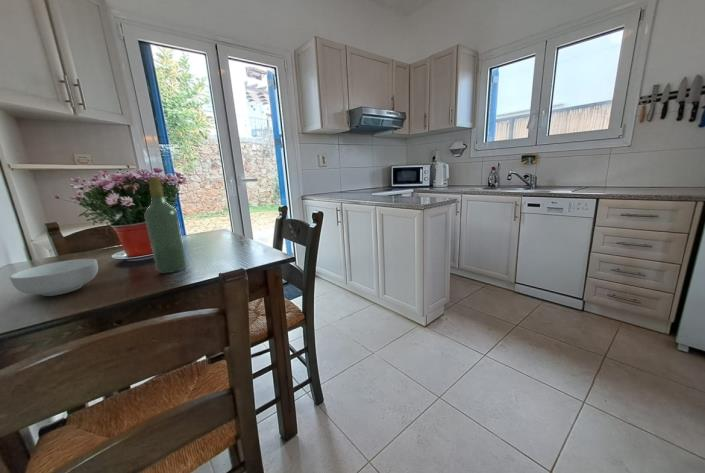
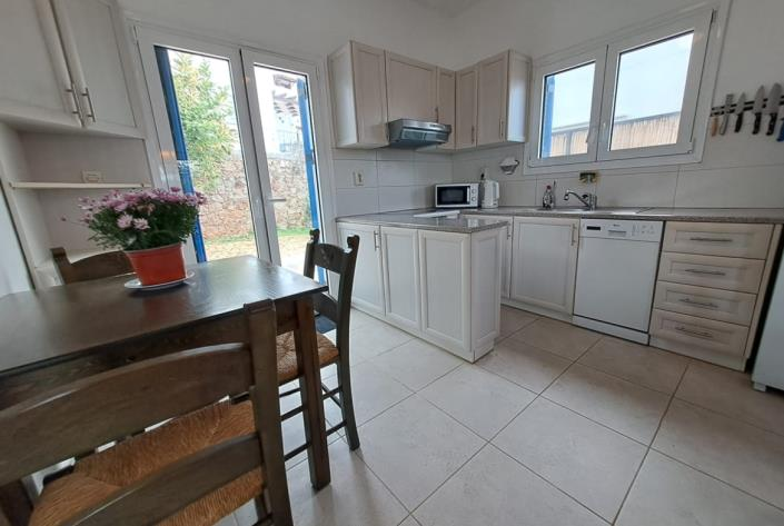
- cereal bowl [9,258,99,297]
- wine bottle [143,176,187,274]
